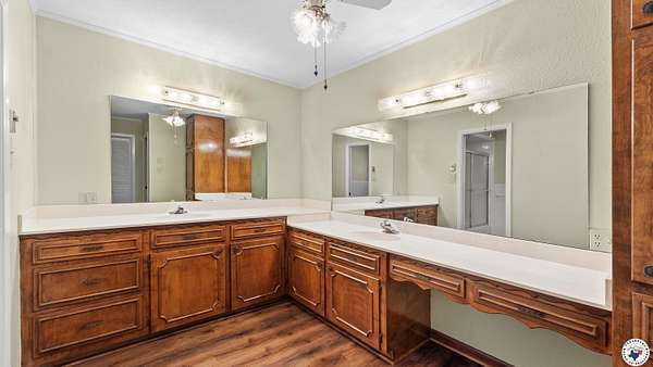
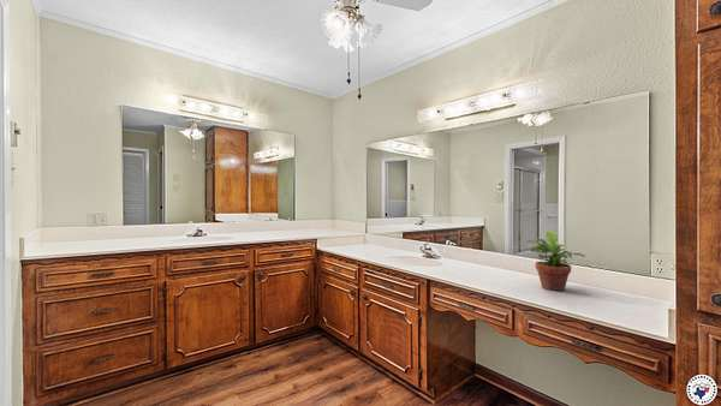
+ potted plant [525,229,586,292]
